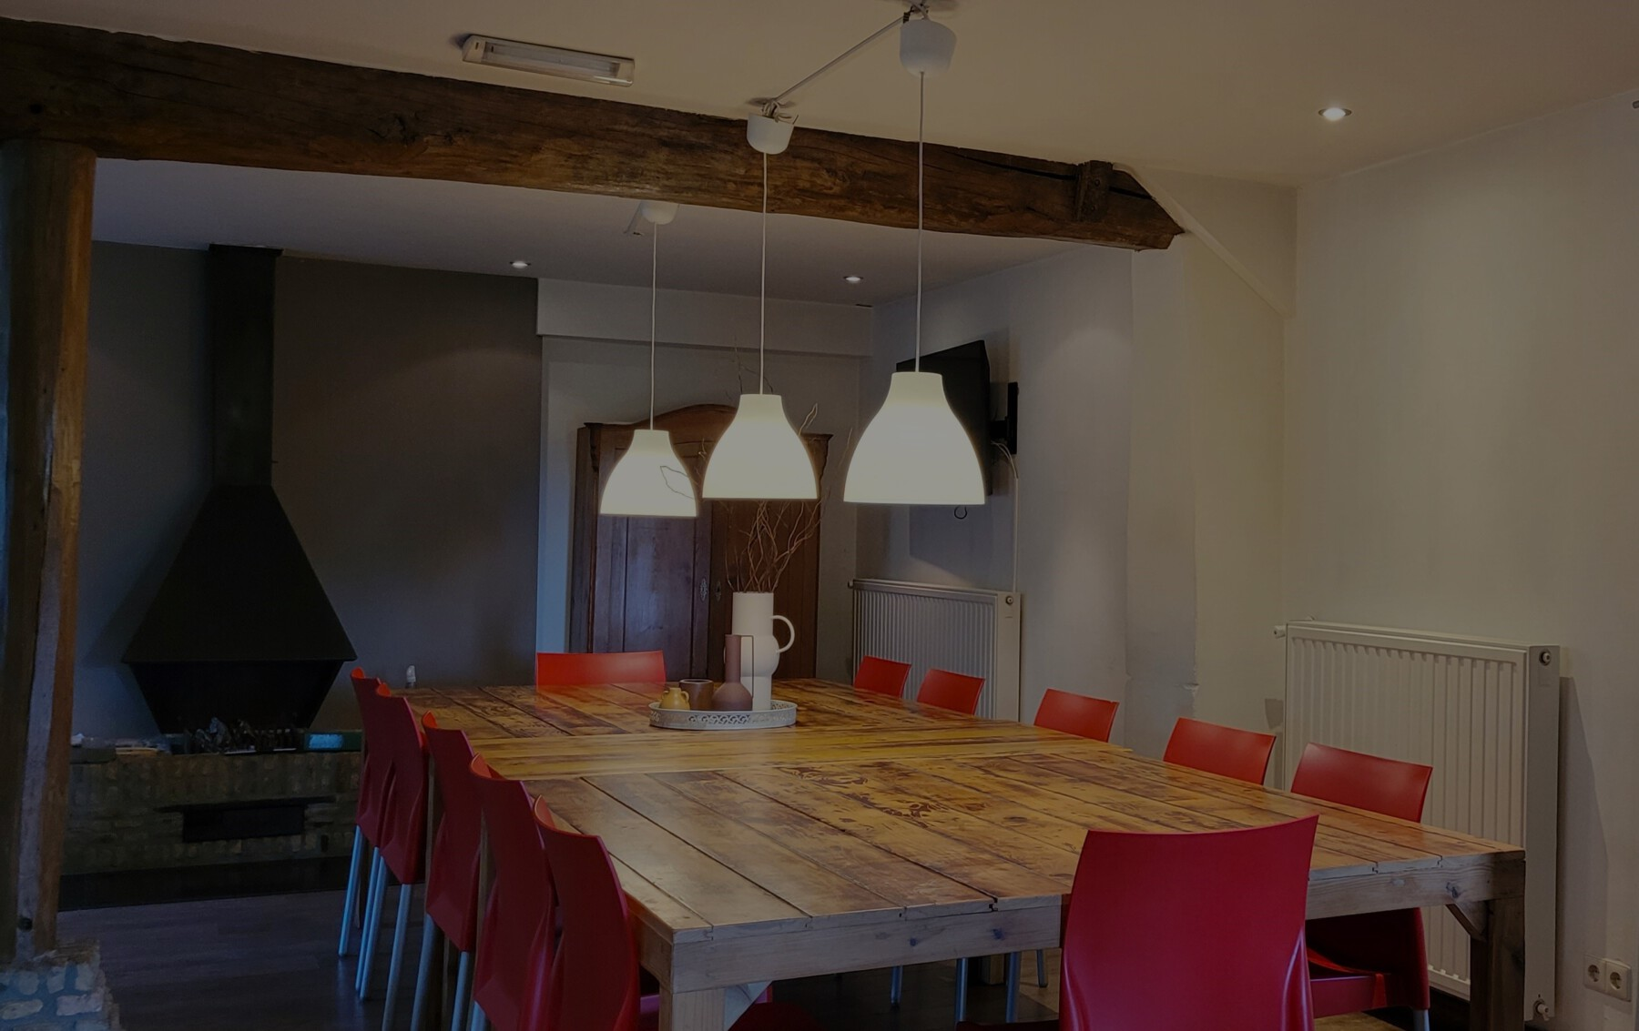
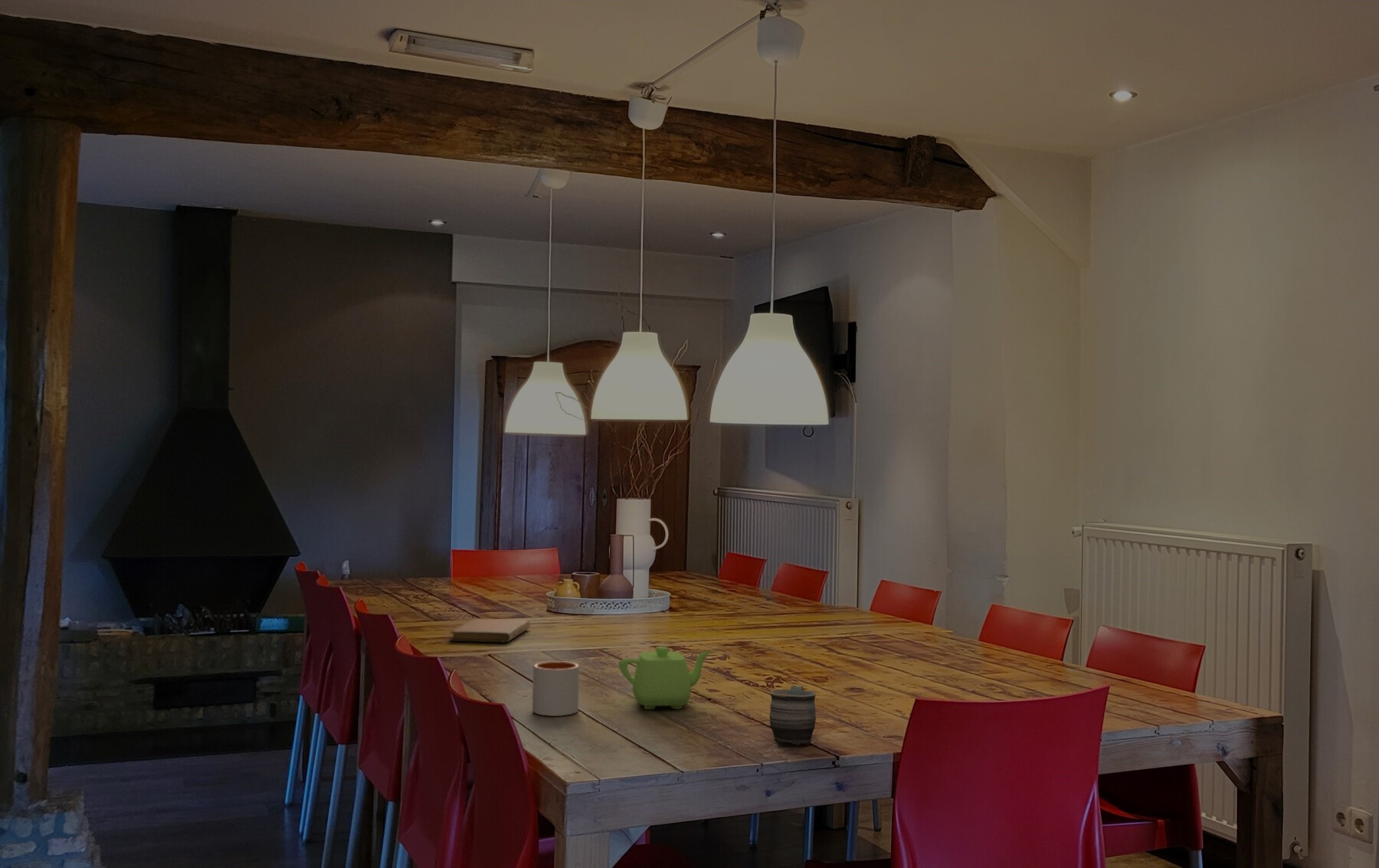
+ mug [768,684,817,746]
+ notebook [450,617,531,644]
+ teapot [617,646,713,710]
+ mug [532,660,580,717]
